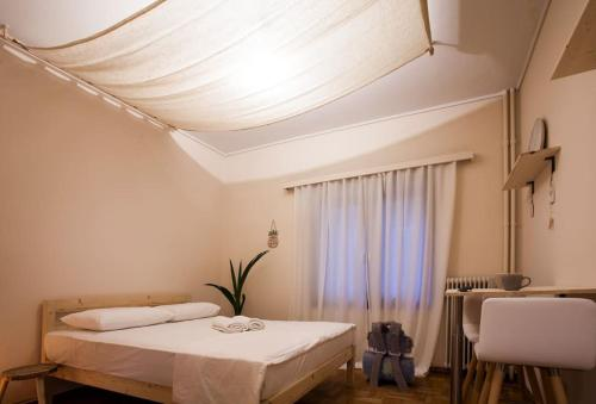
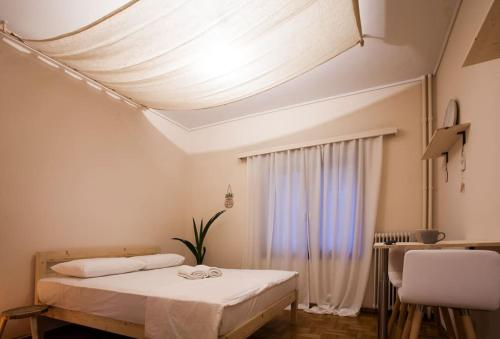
- backpack [361,319,416,392]
